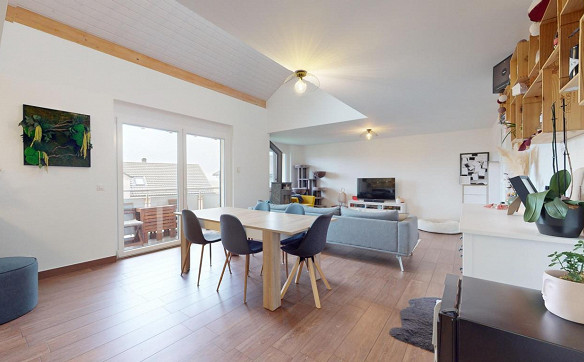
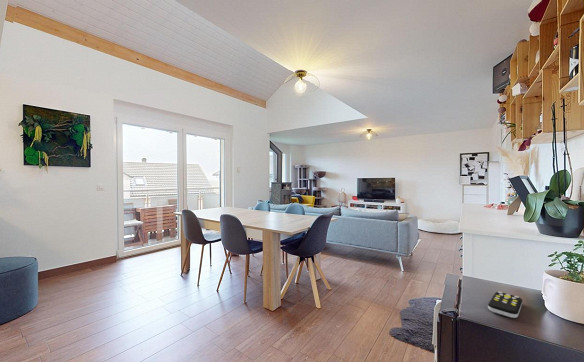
+ remote control [487,291,523,319]
